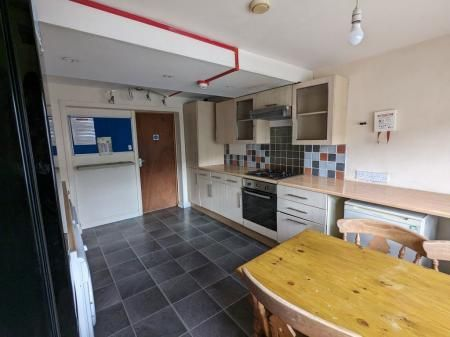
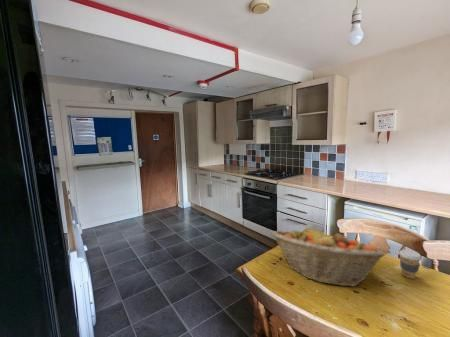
+ fruit basket [271,228,386,287]
+ coffee cup [398,249,423,280]
